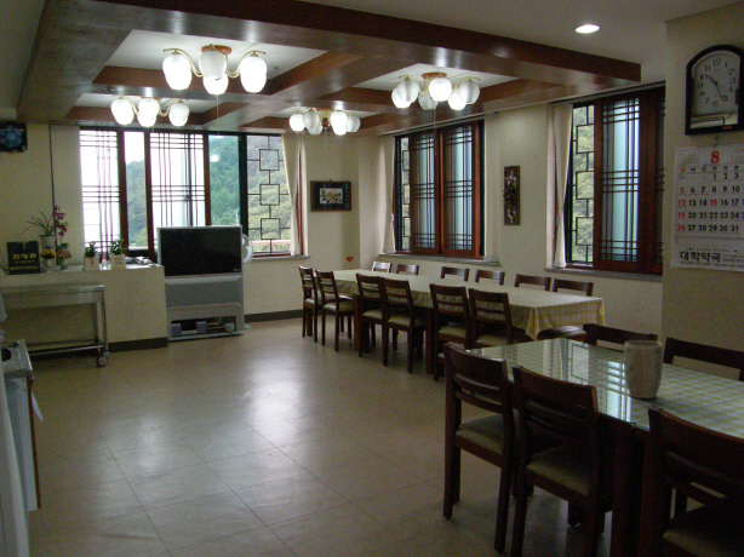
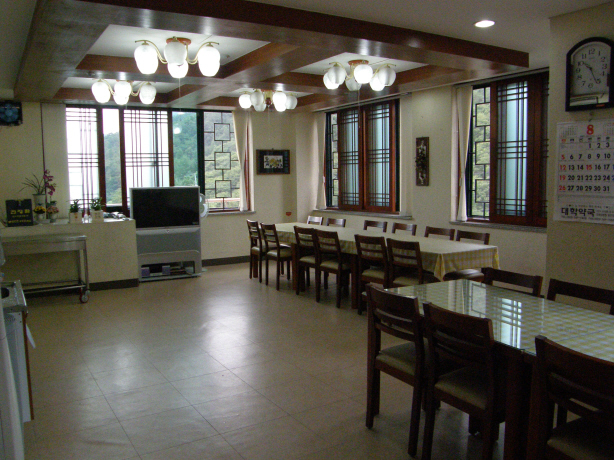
- plant pot [623,339,664,400]
